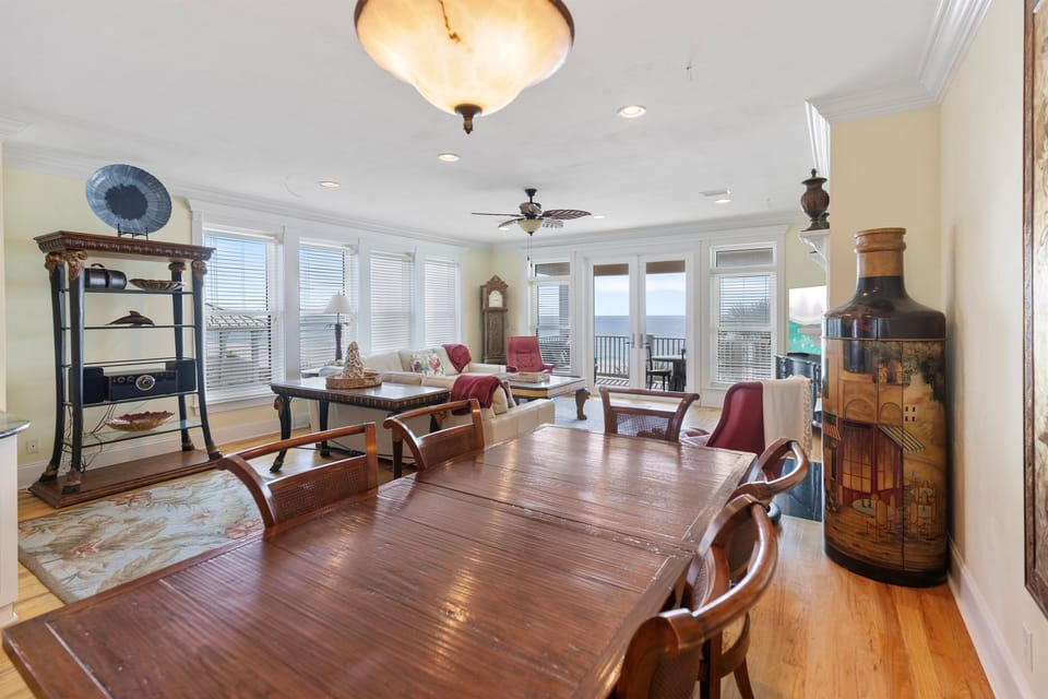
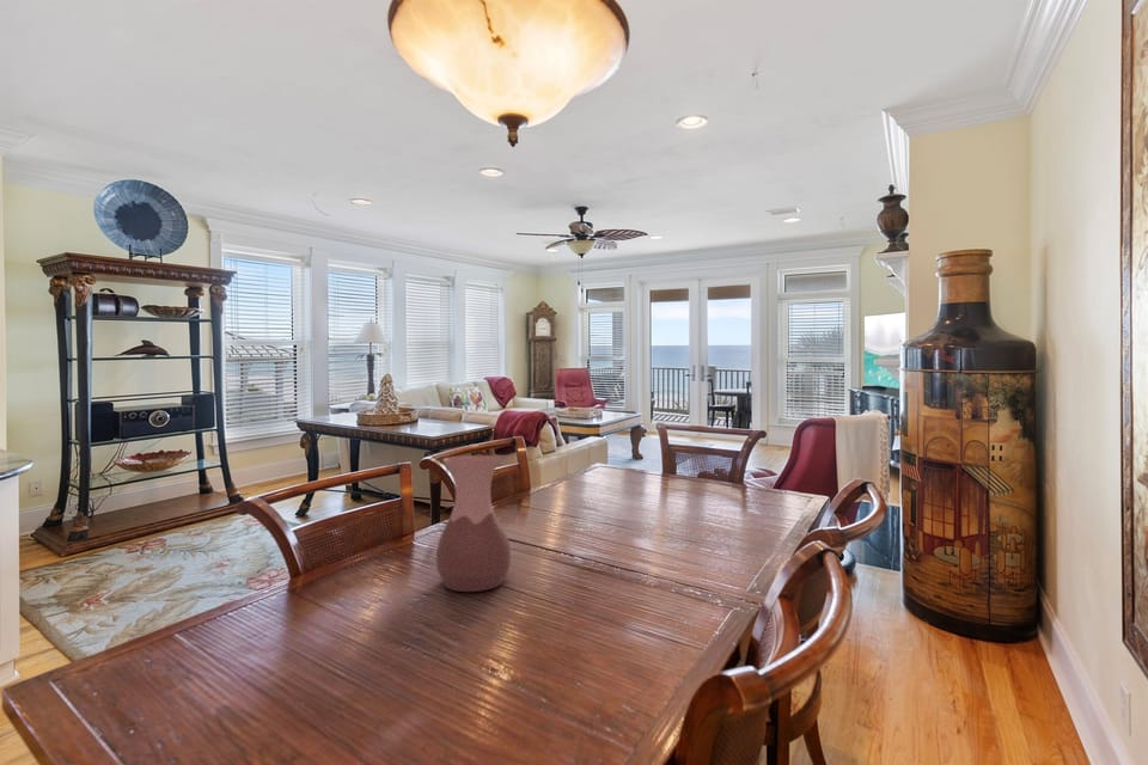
+ vase [435,454,512,593]
